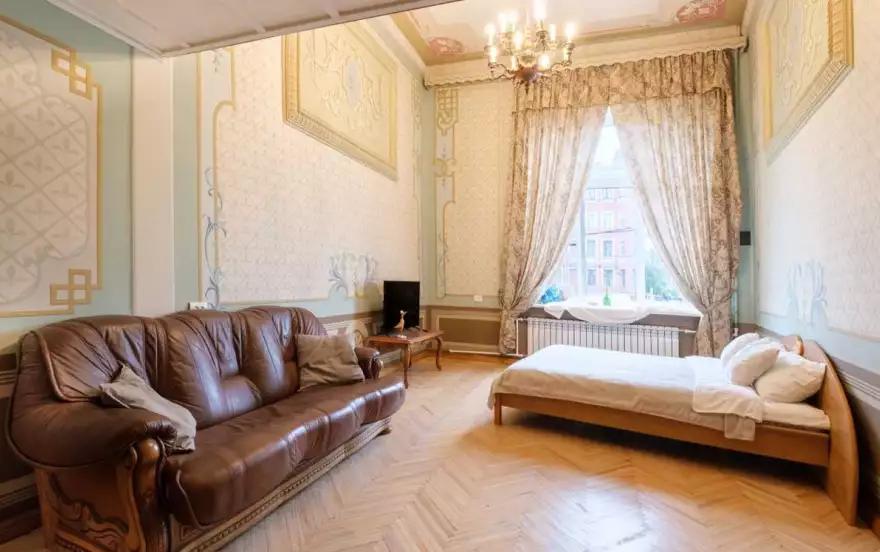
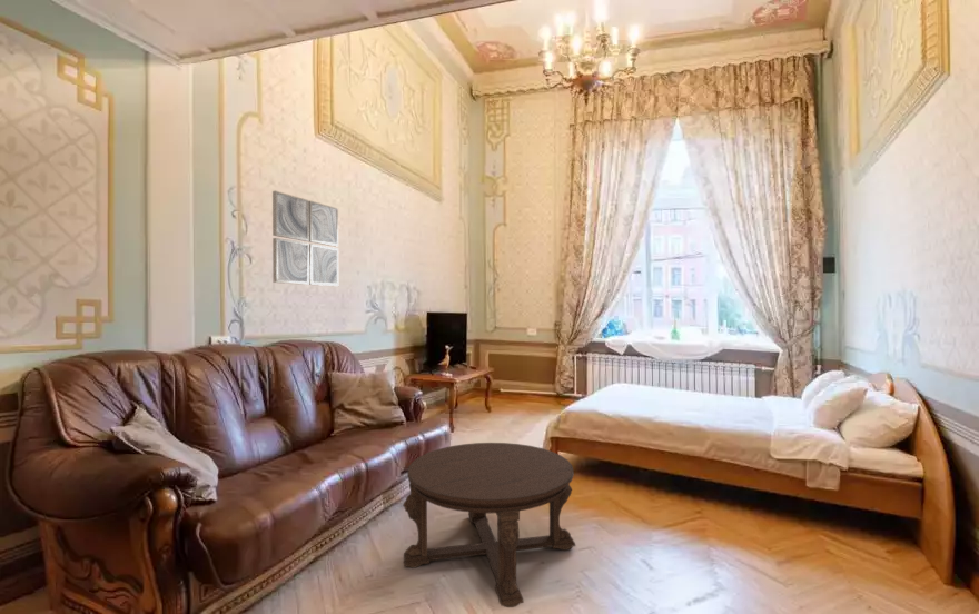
+ coffee table [402,442,576,608]
+ wall art [271,190,339,287]
